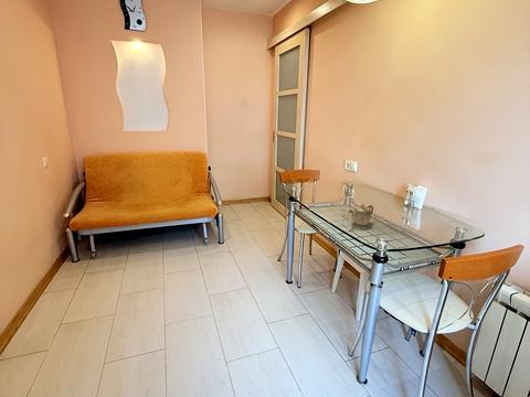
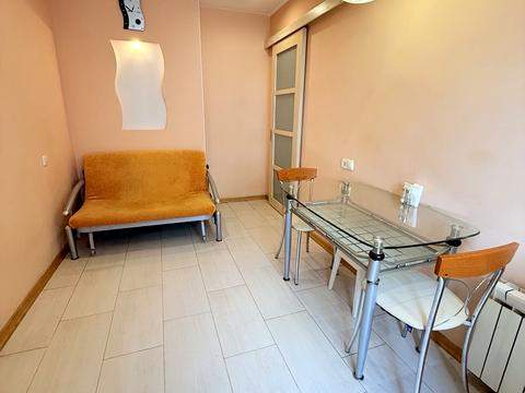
- teapot [348,204,374,226]
